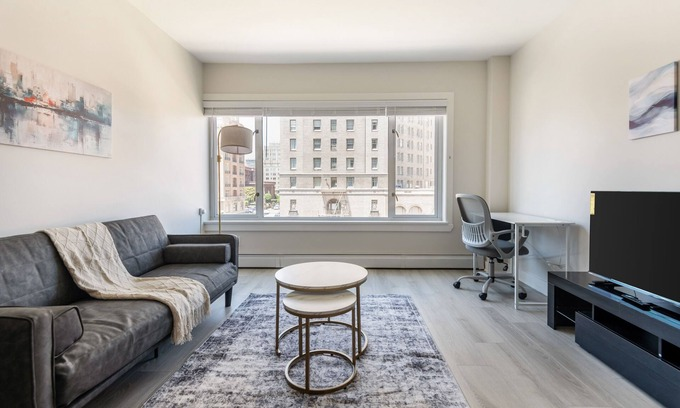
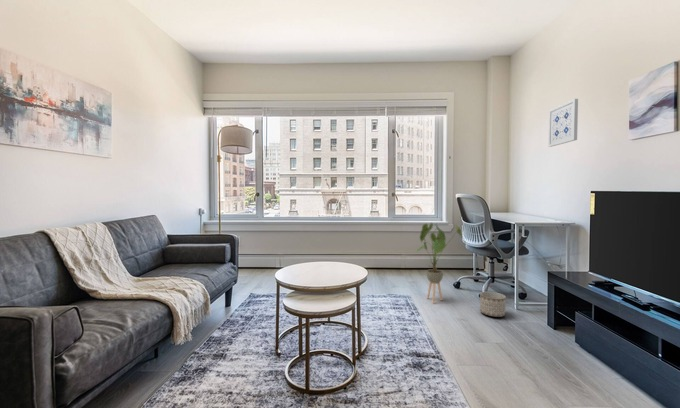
+ wall art [547,98,579,148]
+ planter [479,291,507,318]
+ house plant [414,222,467,304]
